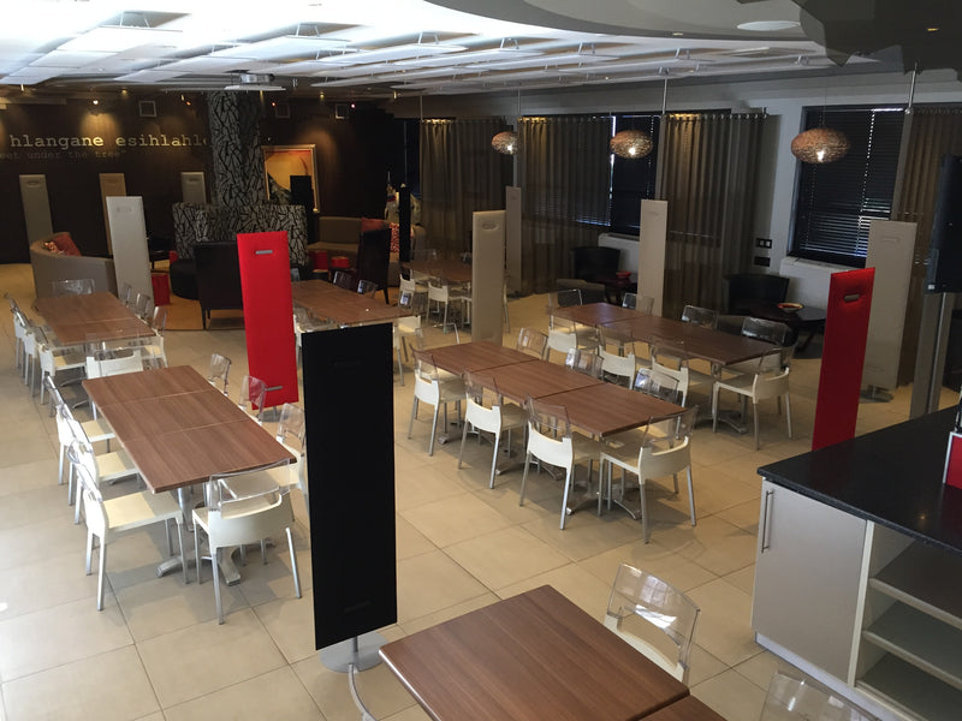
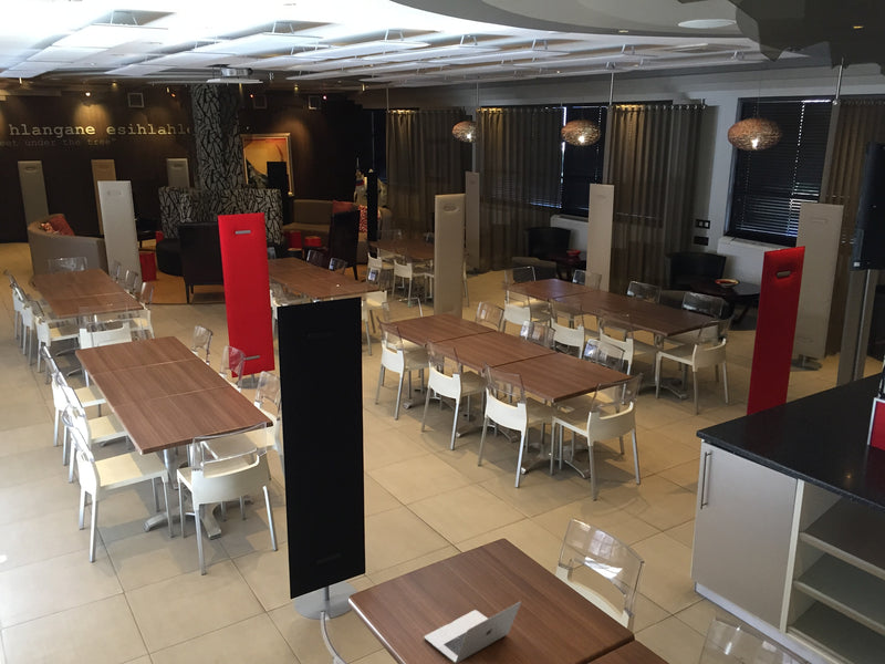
+ laptop [423,600,522,664]
